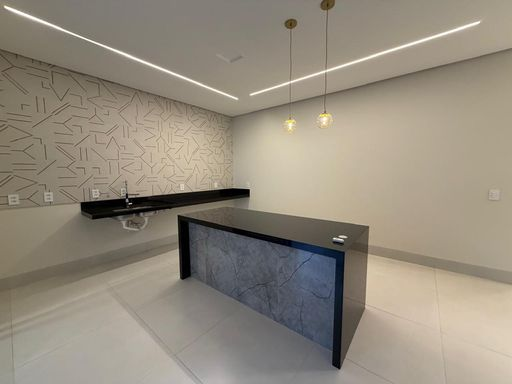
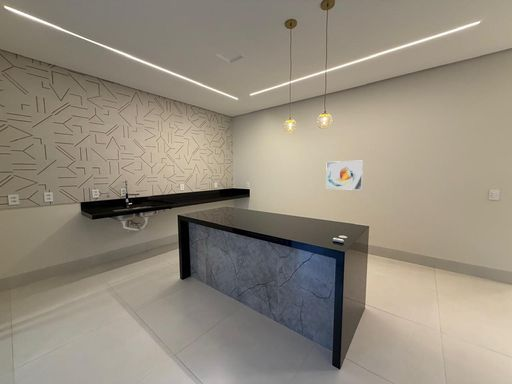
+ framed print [325,160,364,191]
